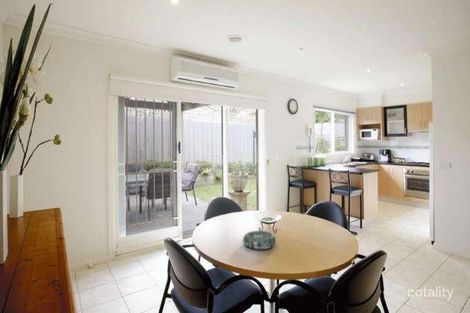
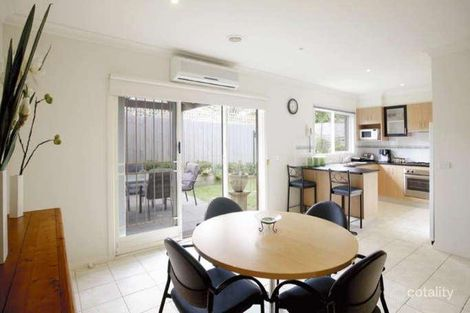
- decorative bowl [242,230,277,250]
